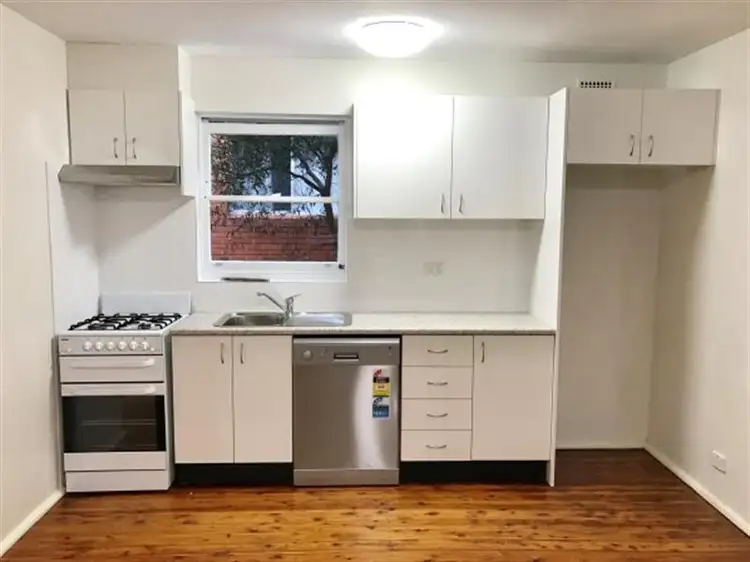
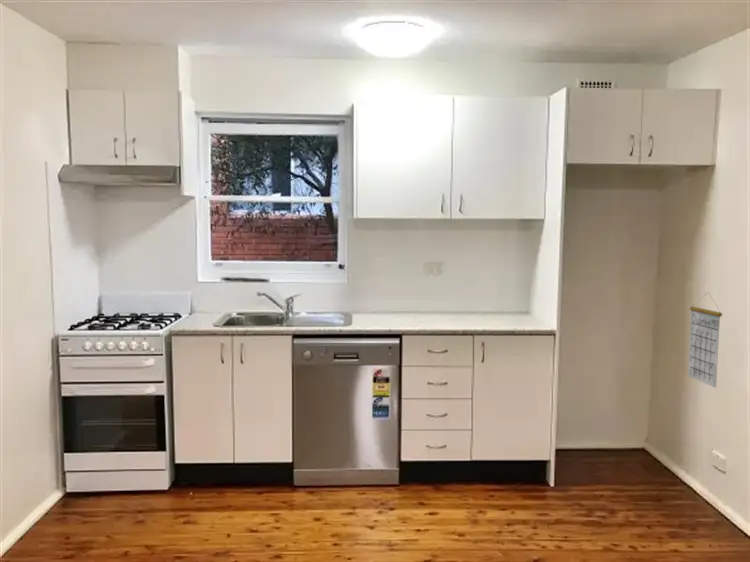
+ calendar [687,291,723,389]
